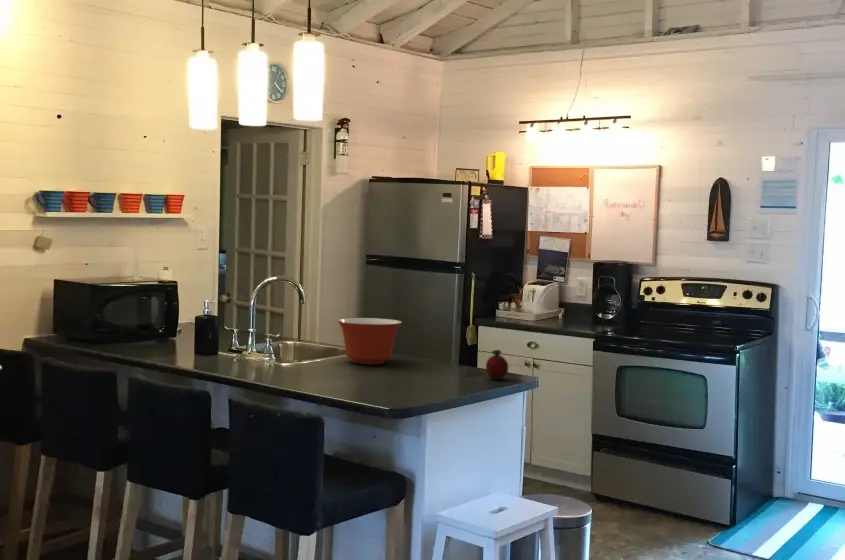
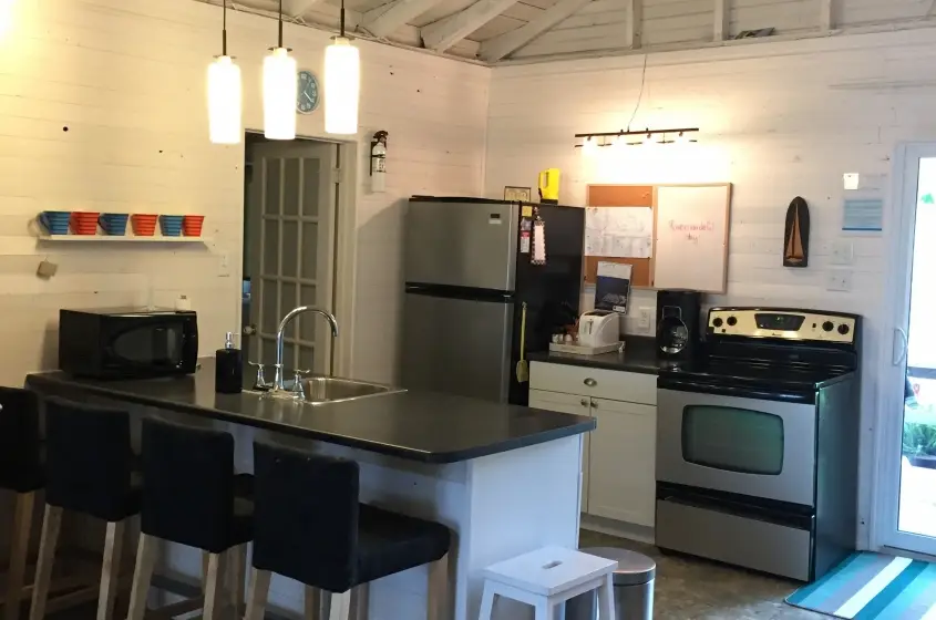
- mixing bowl [336,317,403,365]
- fruit [485,349,509,380]
